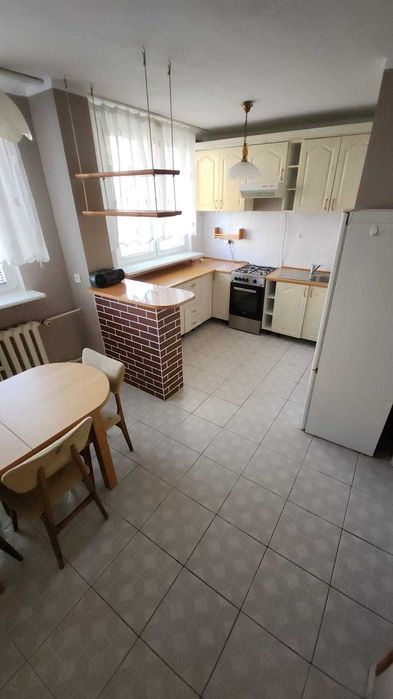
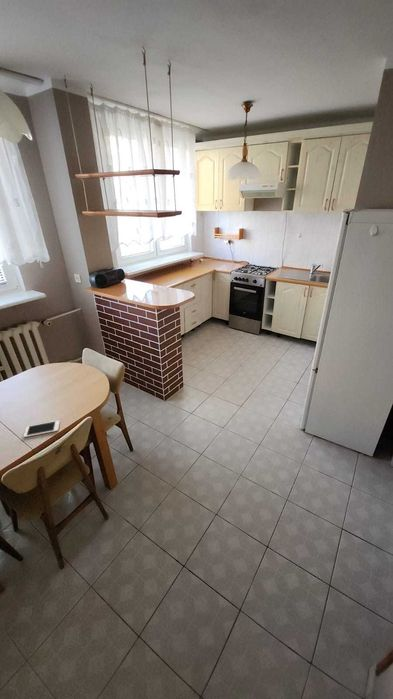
+ cell phone [22,420,61,438]
